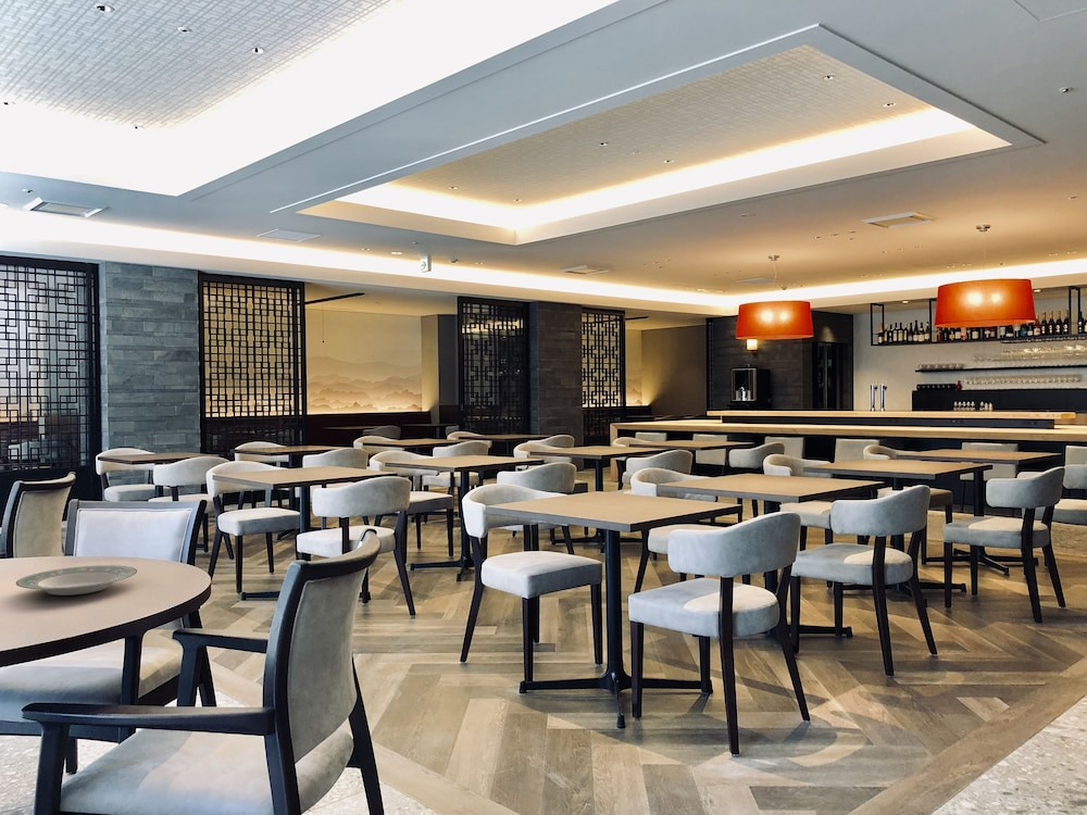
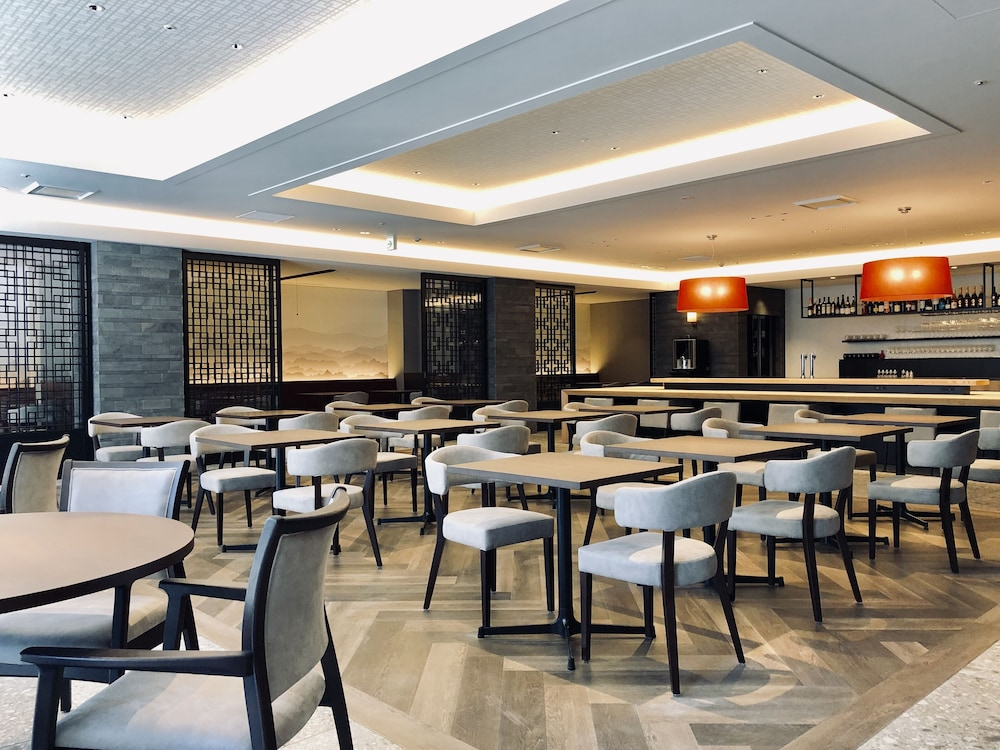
- plate [15,564,138,597]
